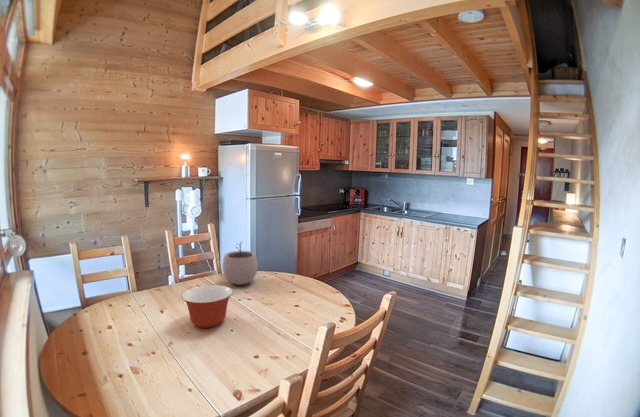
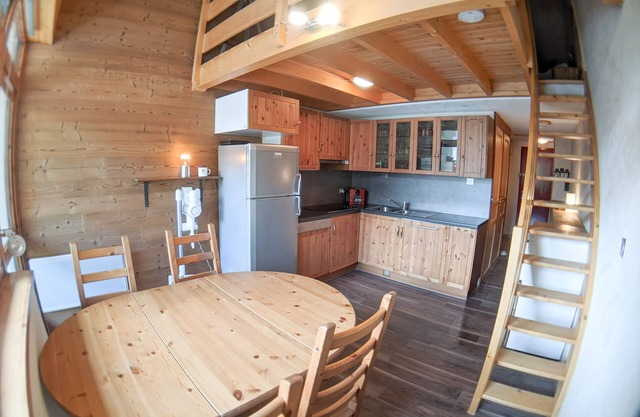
- mixing bowl [181,284,234,329]
- plant pot [222,240,259,286]
